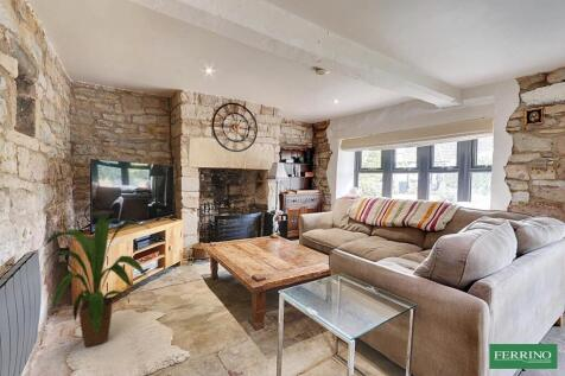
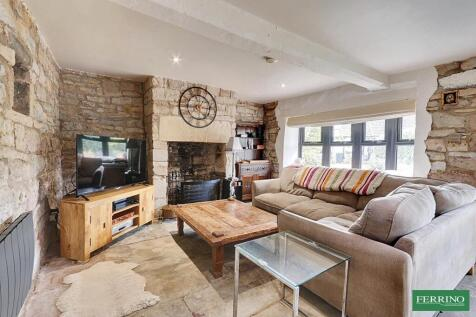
- house plant [43,210,152,349]
